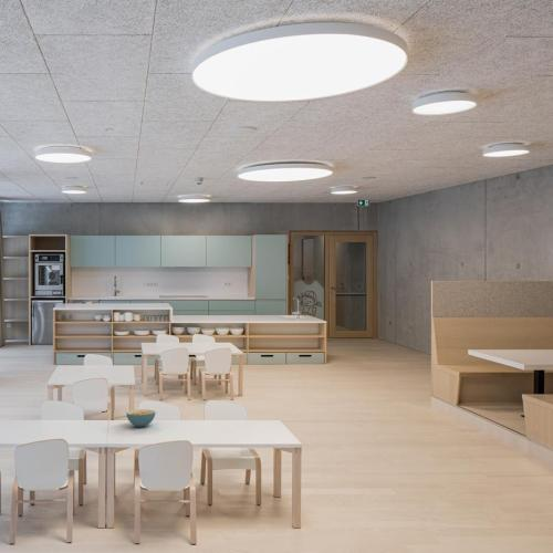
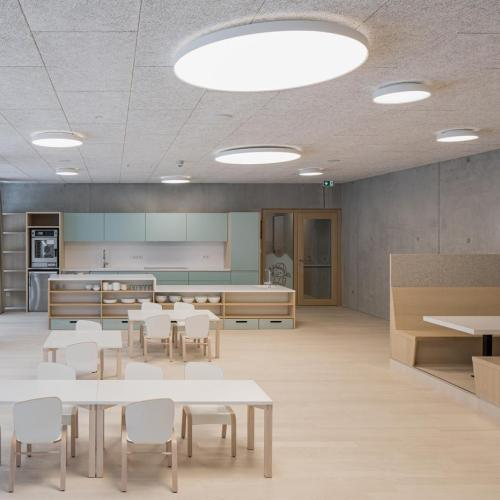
- cereal bowl [125,408,156,428]
